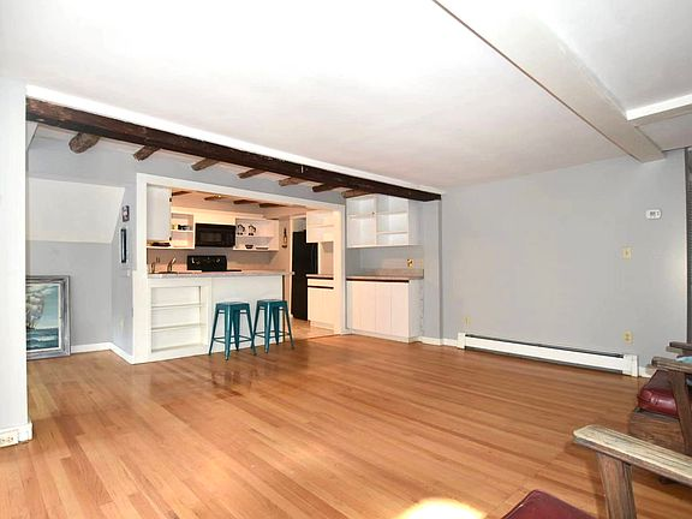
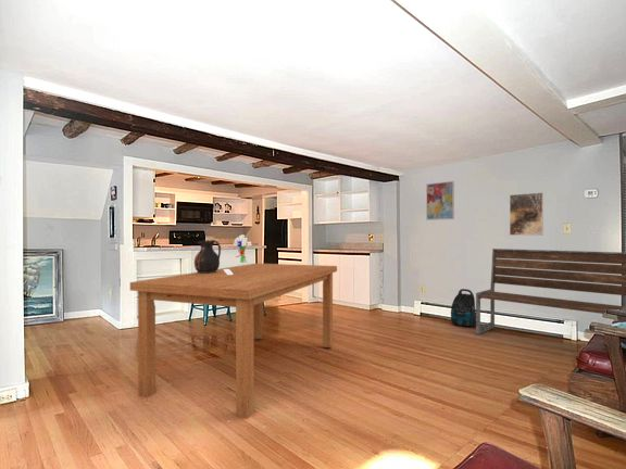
+ bouquet [224,233,253,275]
+ dining table [129,263,338,420]
+ ceramic jug [193,239,222,274]
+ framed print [509,191,544,237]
+ bench [475,248,626,335]
+ vacuum cleaner [450,288,476,328]
+ wall art [425,180,455,221]
